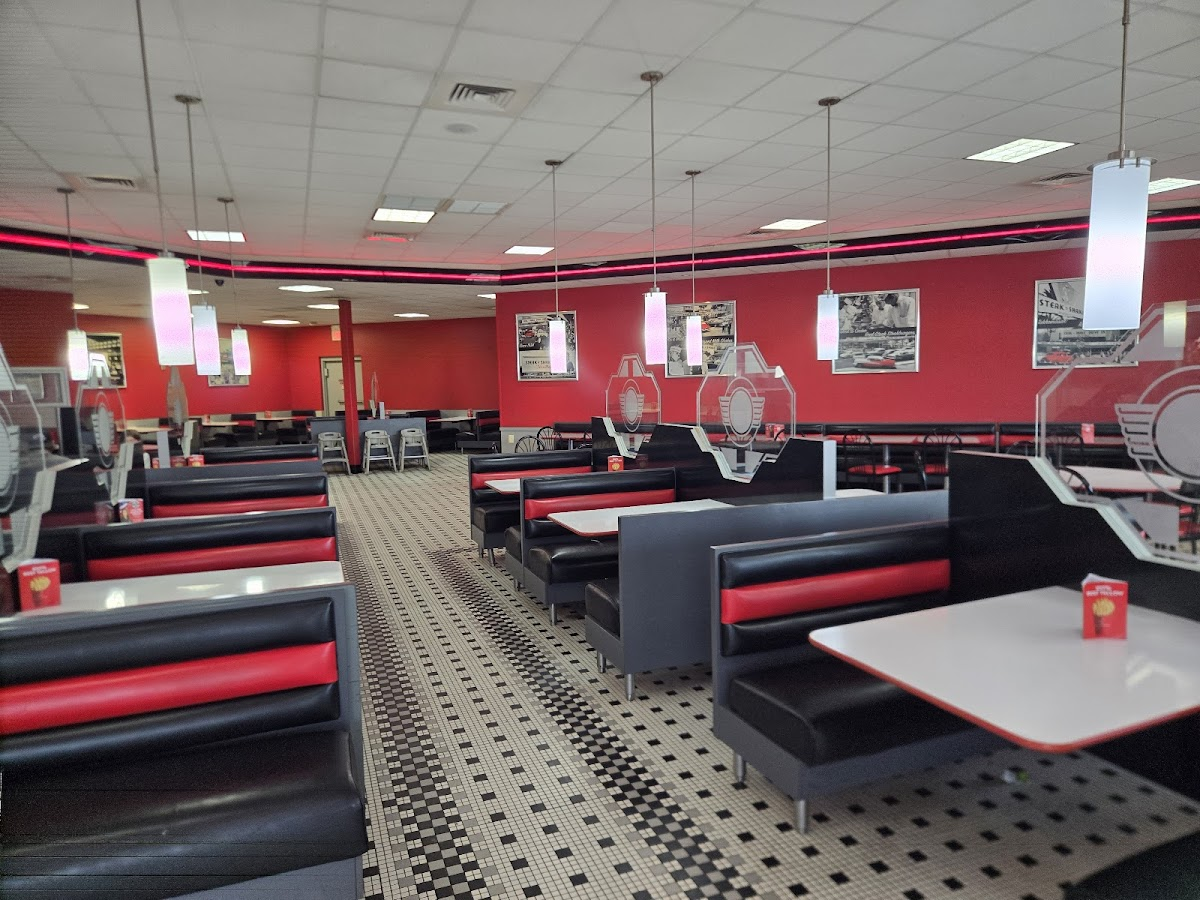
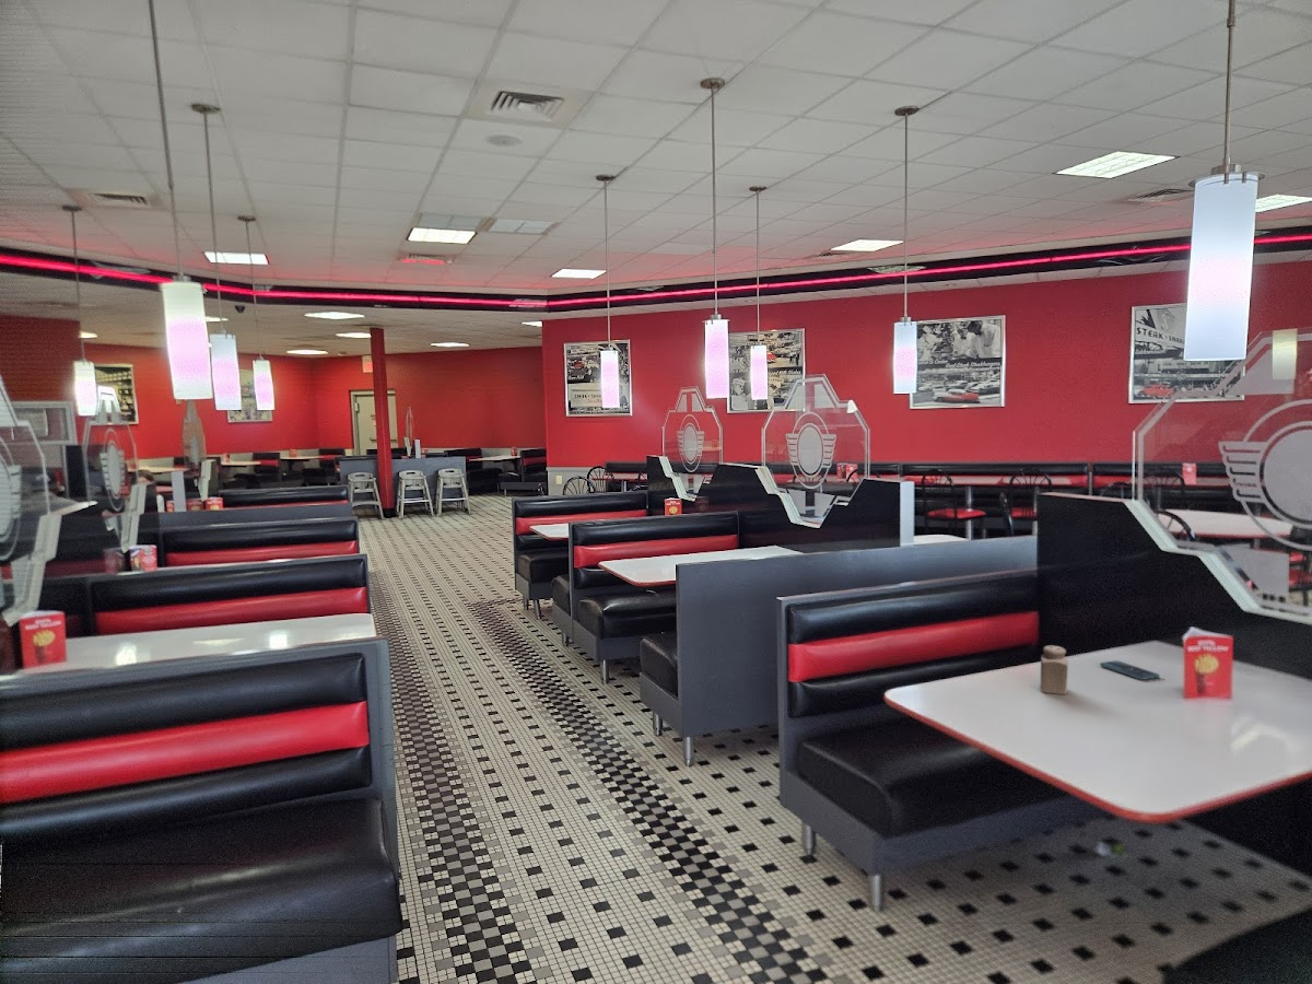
+ salt shaker [1039,644,1069,695]
+ smartphone [1099,659,1160,681]
